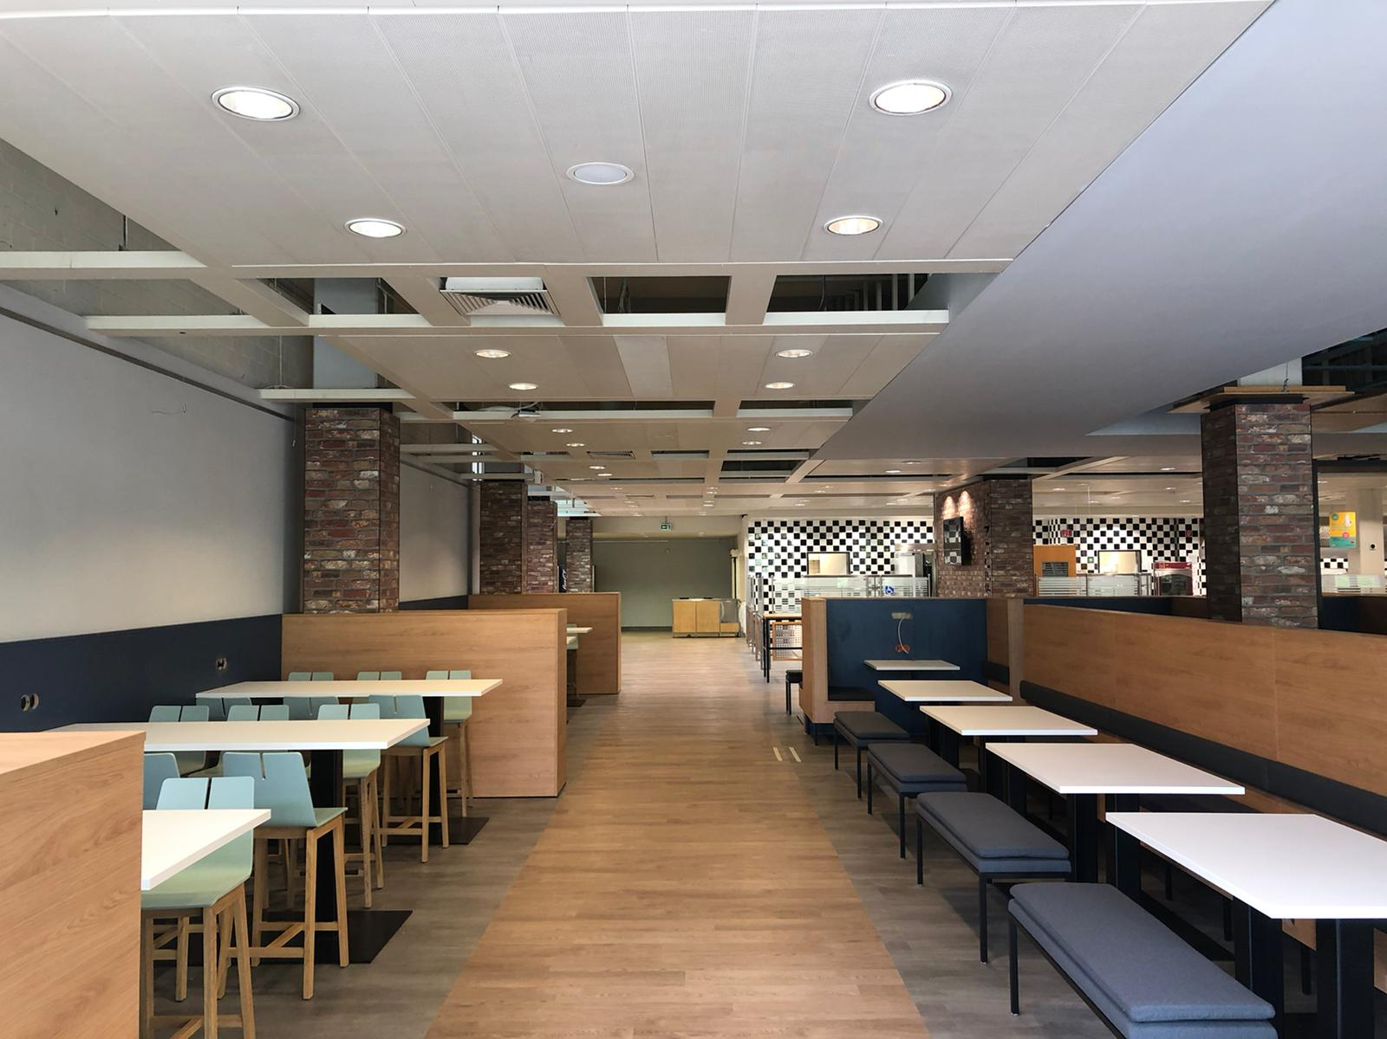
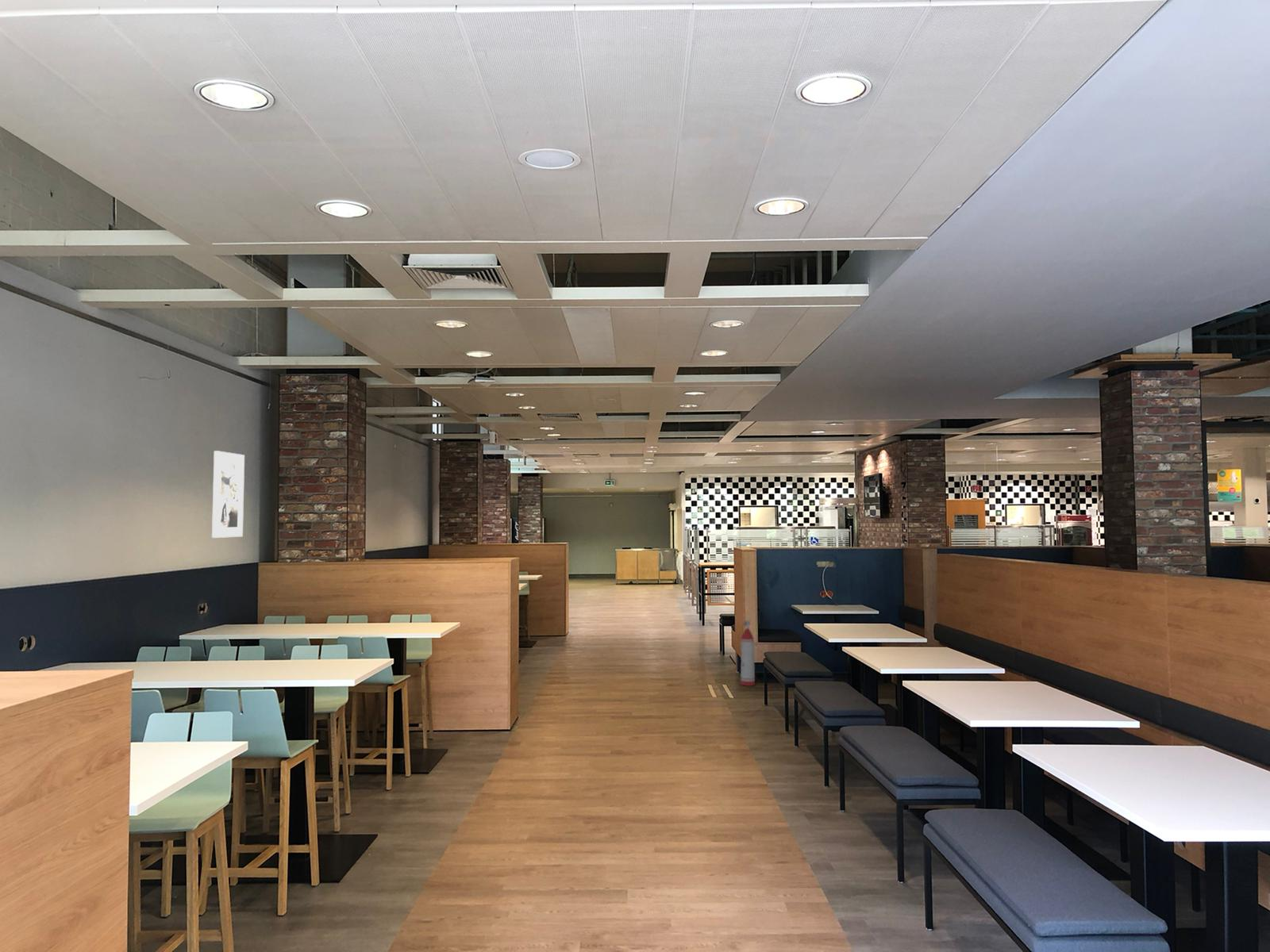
+ fire extinguisher [740,618,756,687]
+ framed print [211,450,245,539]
